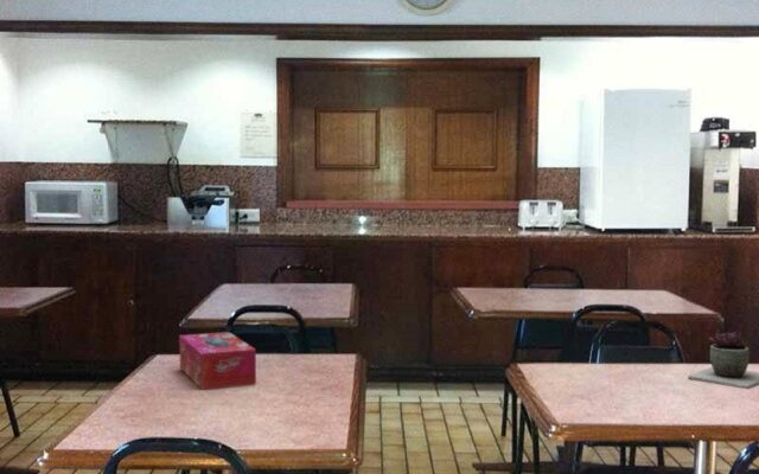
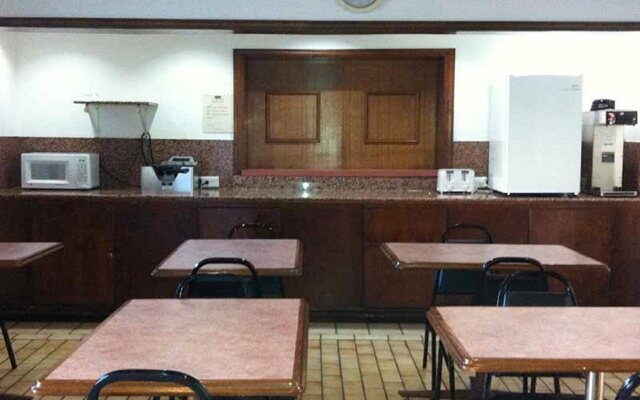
- succulent plant [687,331,759,390]
- tissue box [178,331,257,391]
